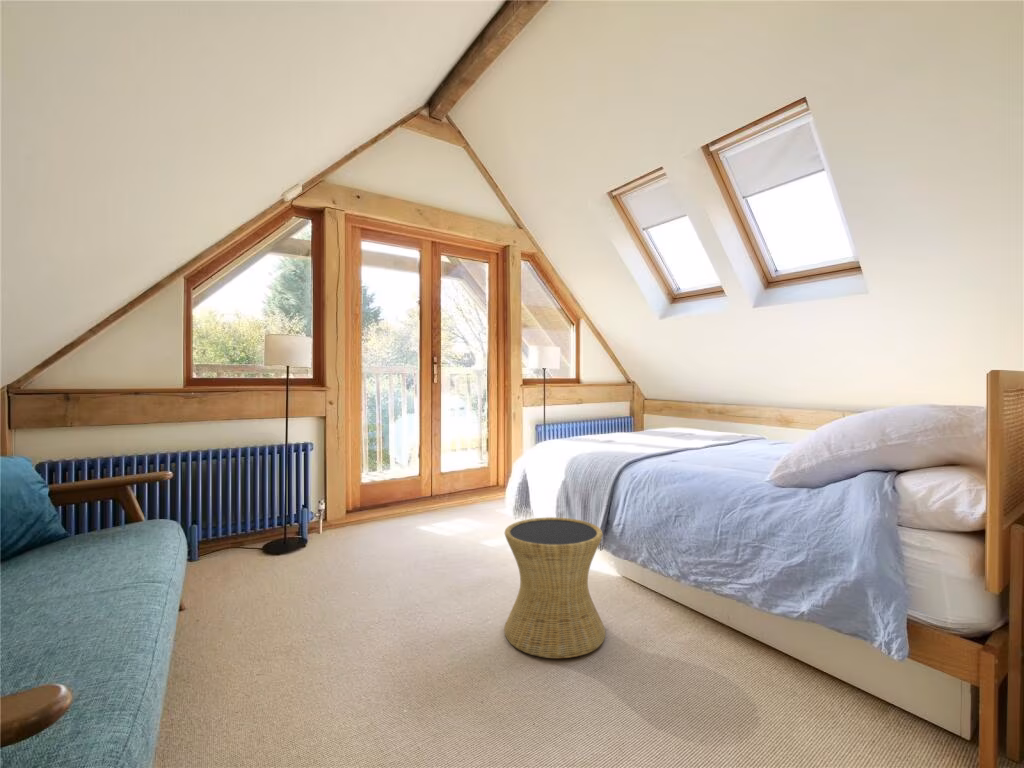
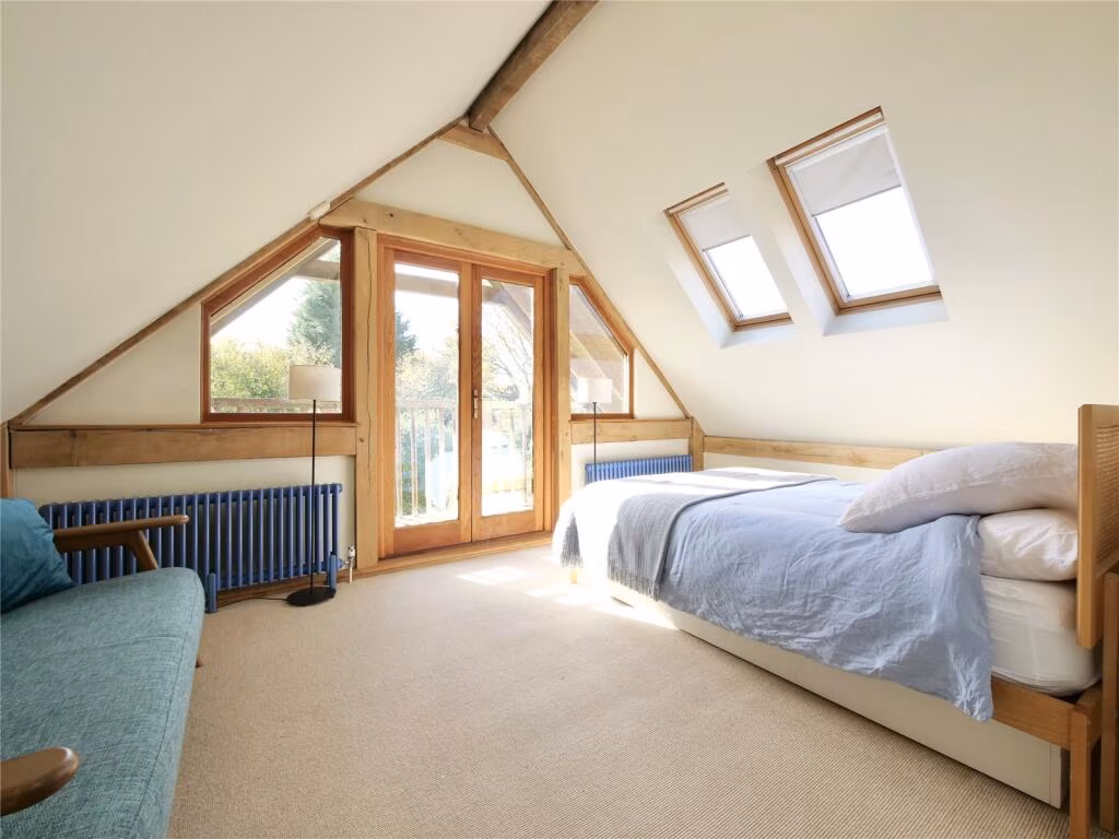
- side table [503,516,607,659]
